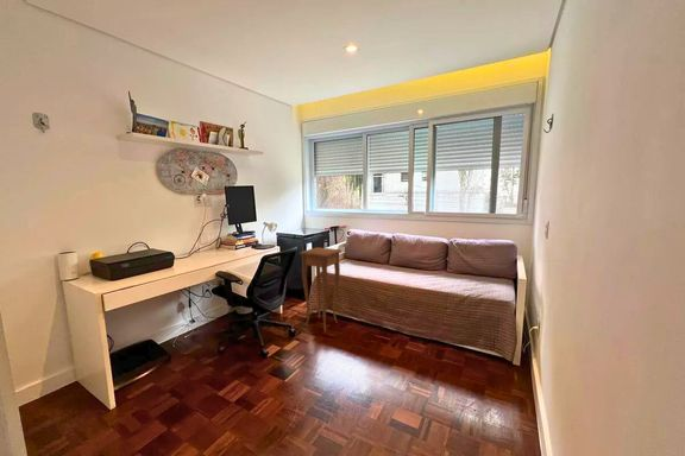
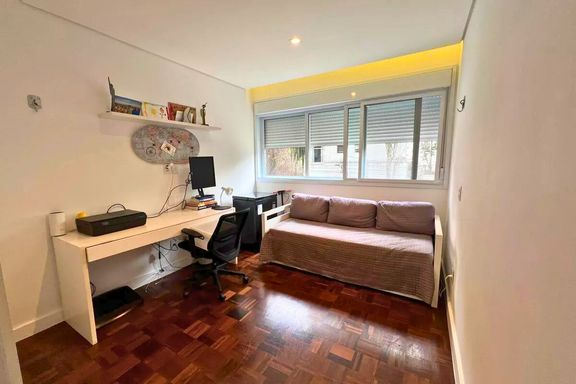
- side table [298,246,342,334]
